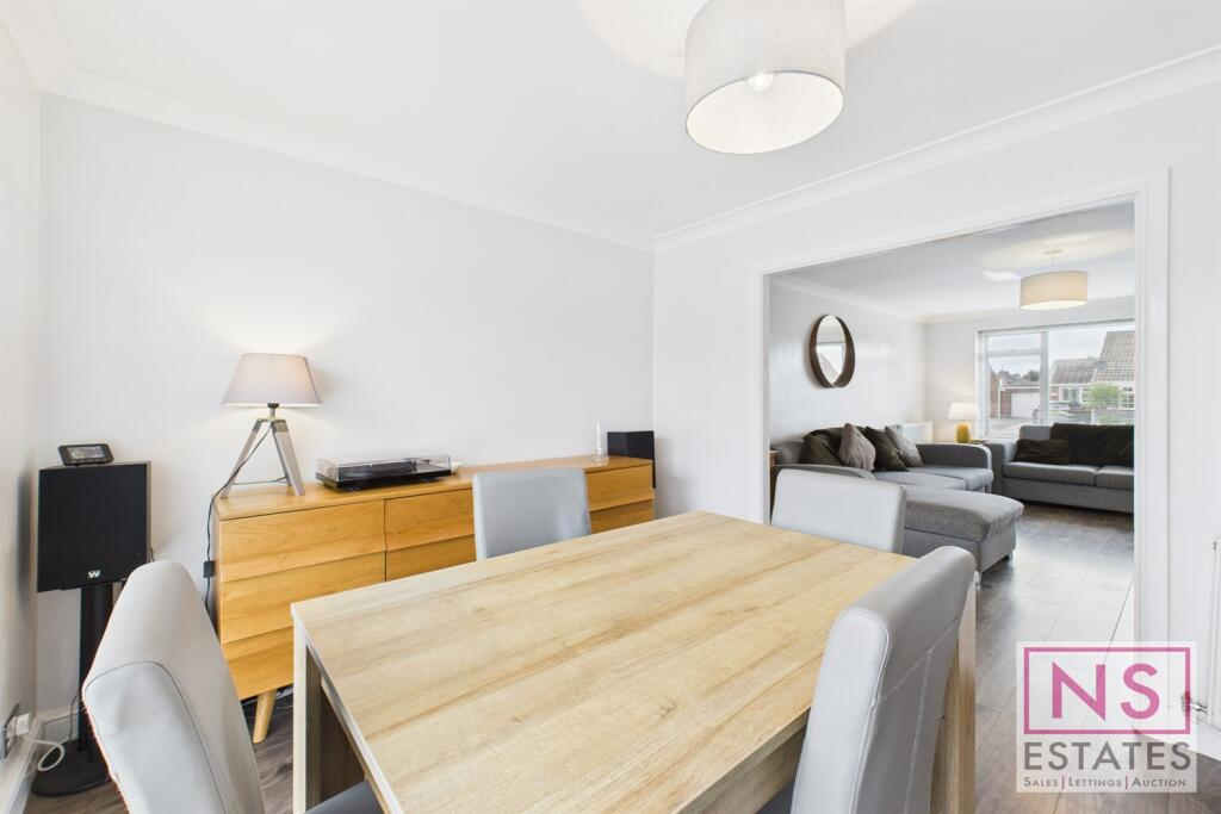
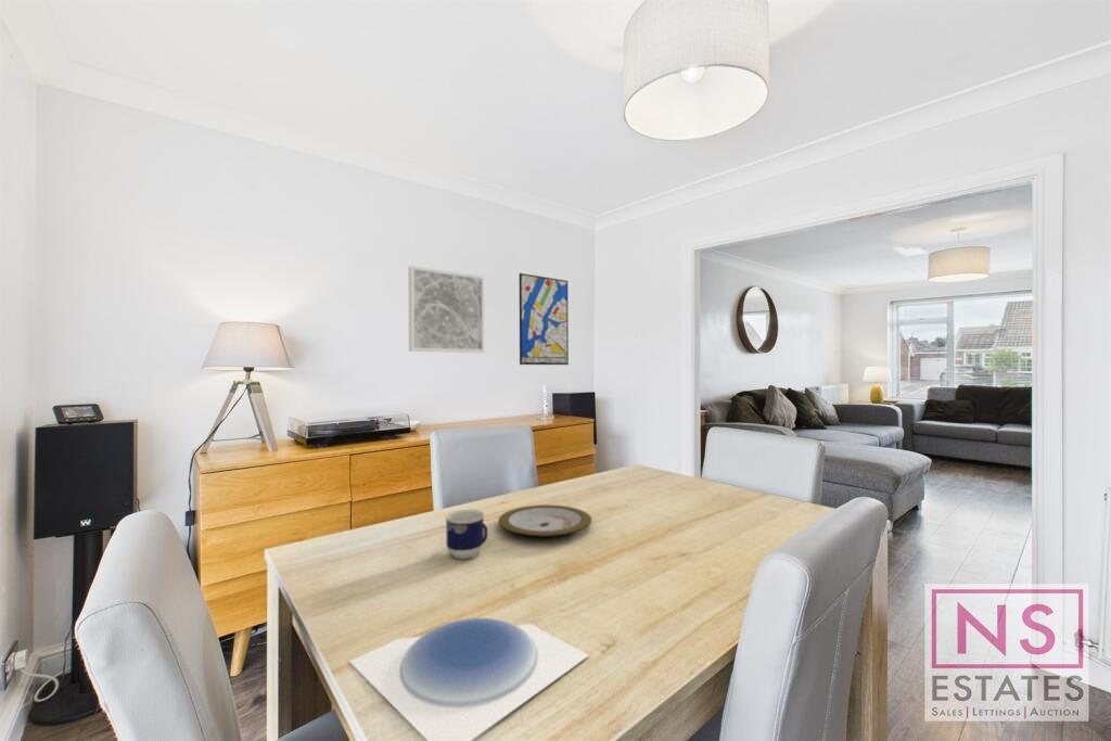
+ plate [348,617,590,741]
+ wall art [407,265,486,354]
+ plate [498,503,592,538]
+ wall art [519,272,570,366]
+ cup [444,508,488,560]
